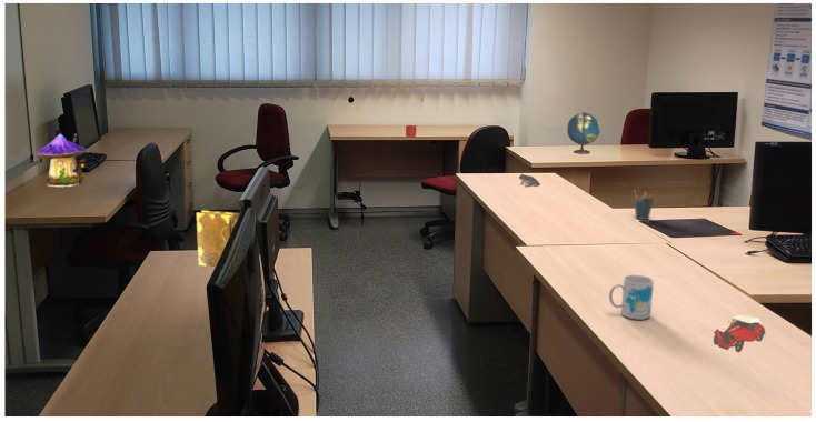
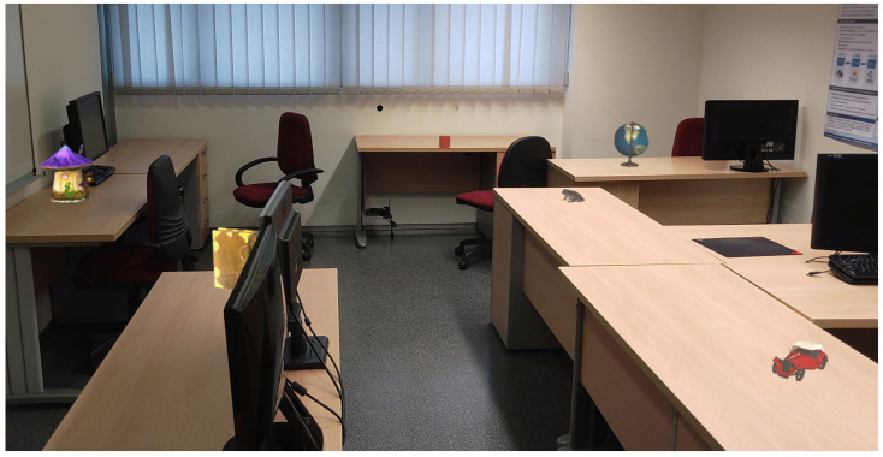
- pen holder [634,190,656,221]
- mug [608,274,655,321]
